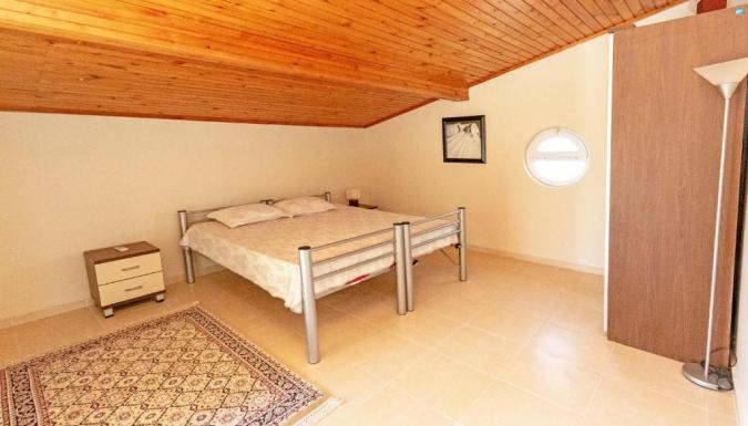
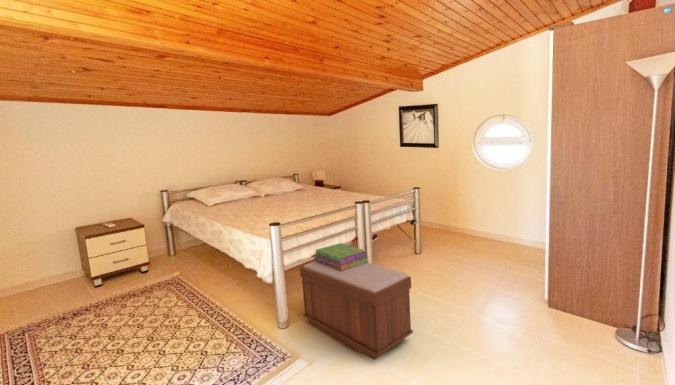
+ stack of books [313,242,370,271]
+ bench [299,260,414,361]
